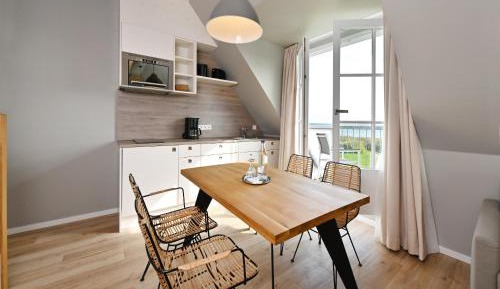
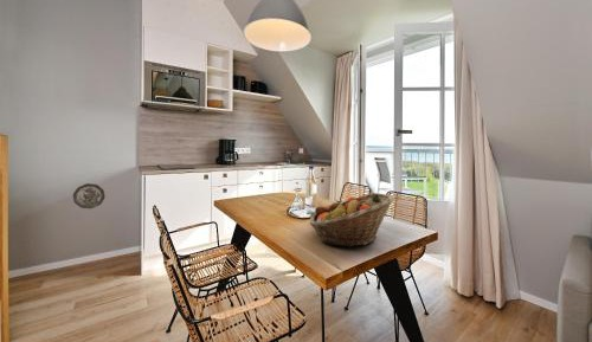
+ decorative plate [72,182,107,209]
+ fruit basket [309,192,395,249]
